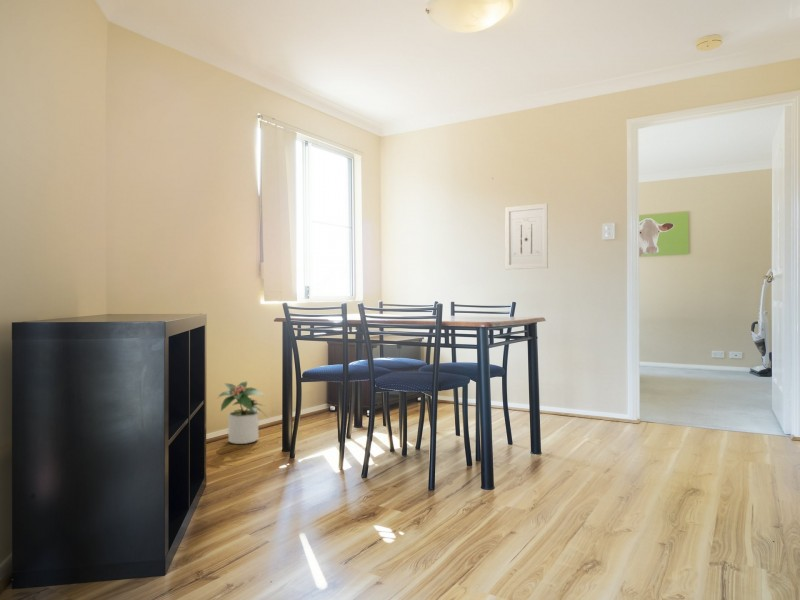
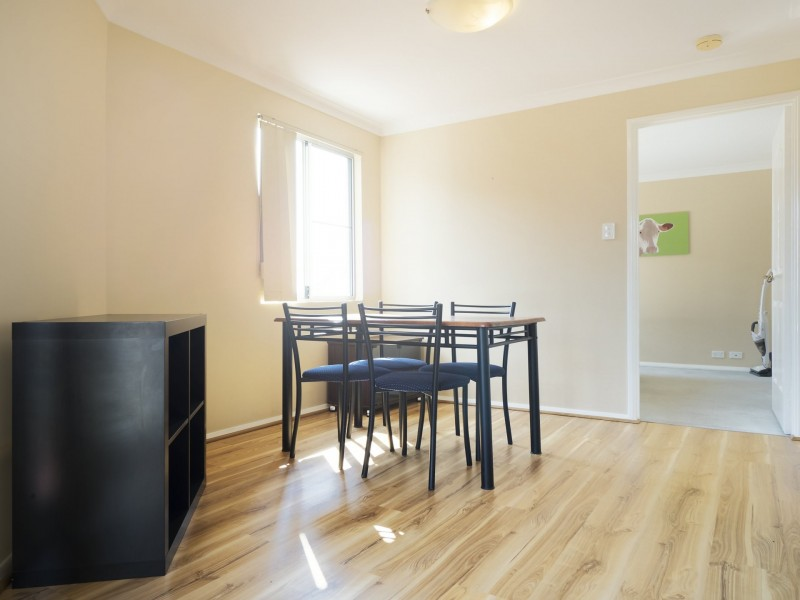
- wall art [504,202,549,270]
- potted plant [217,380,268,445]
